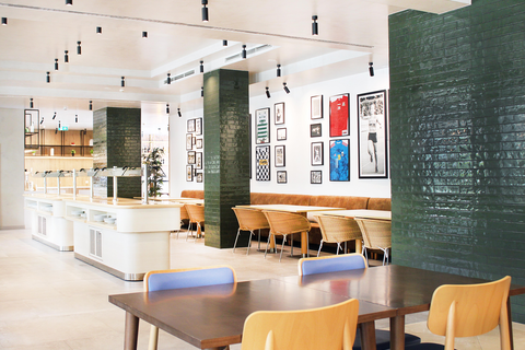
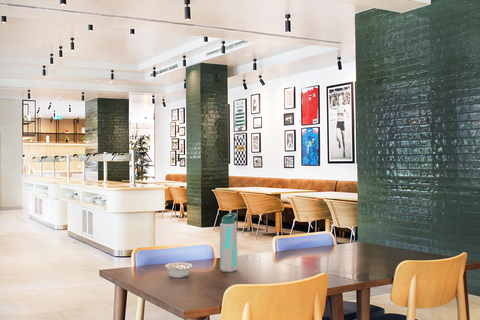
+ water bottle [219,212,239,273]
+ legume [164,261,193,279]
